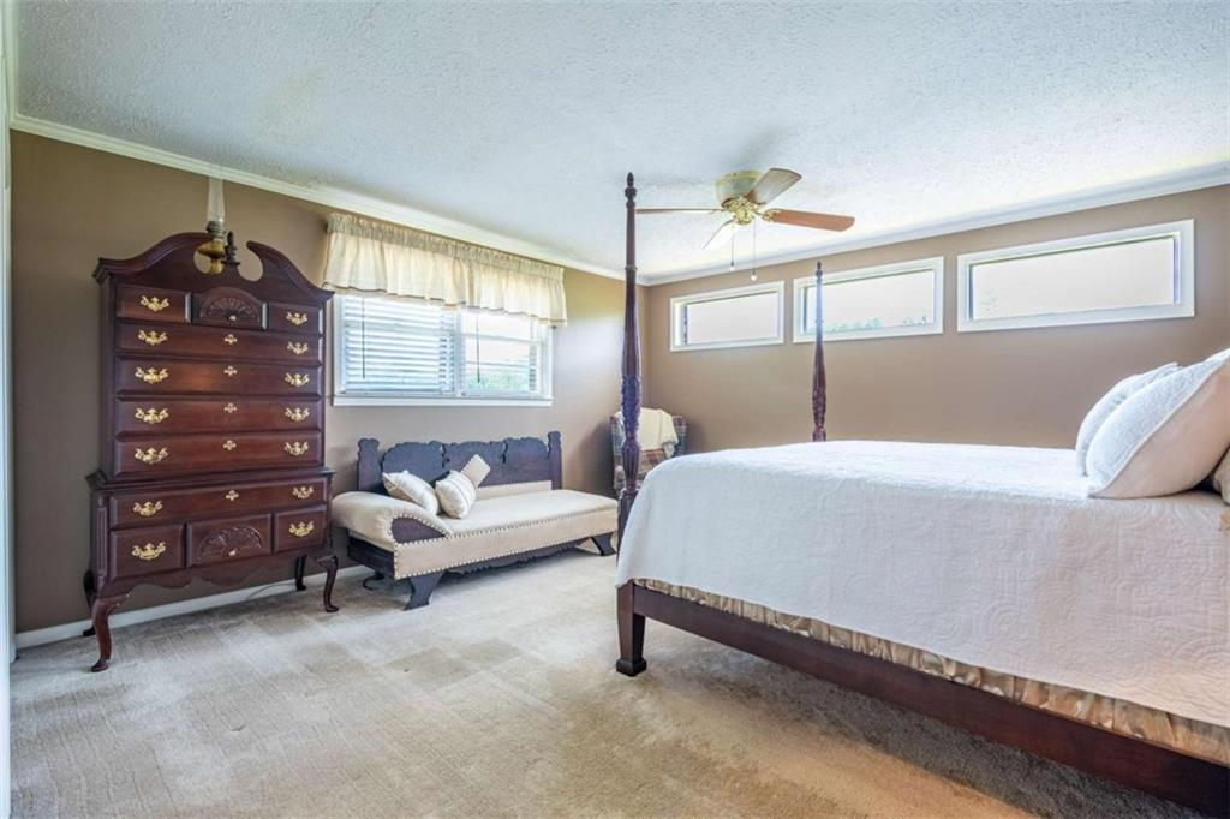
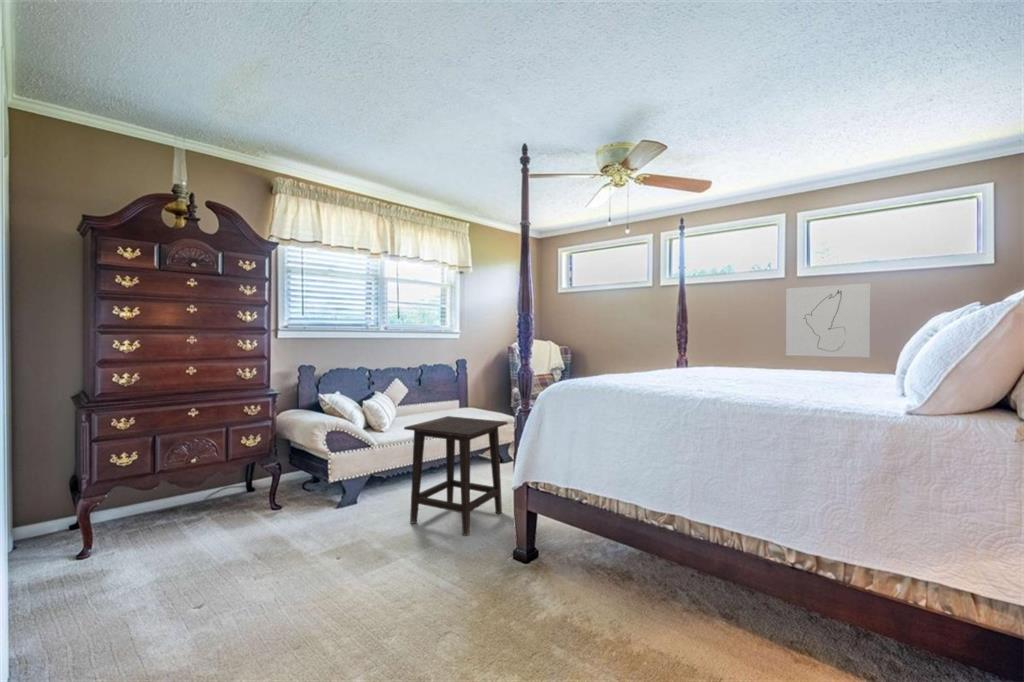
+ side table [403,415,509,537]
+ wall art [785,282,871,358]
